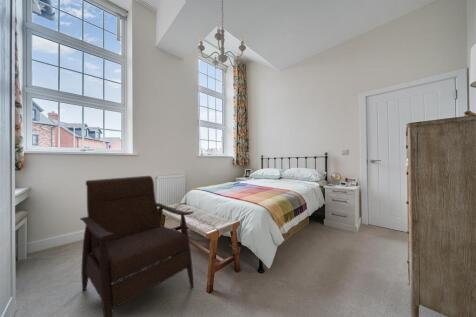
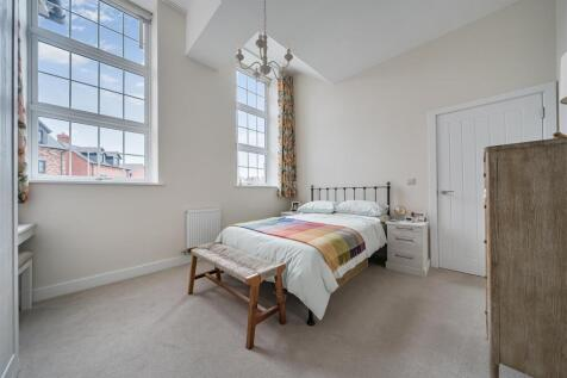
- armchair [79,175,195,317]
